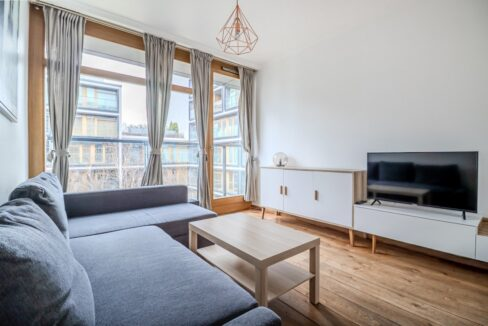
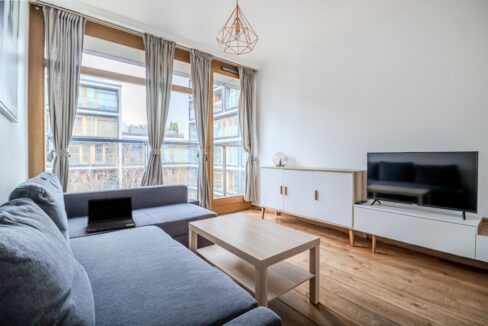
+ laptop computer [85,196,137,234]
